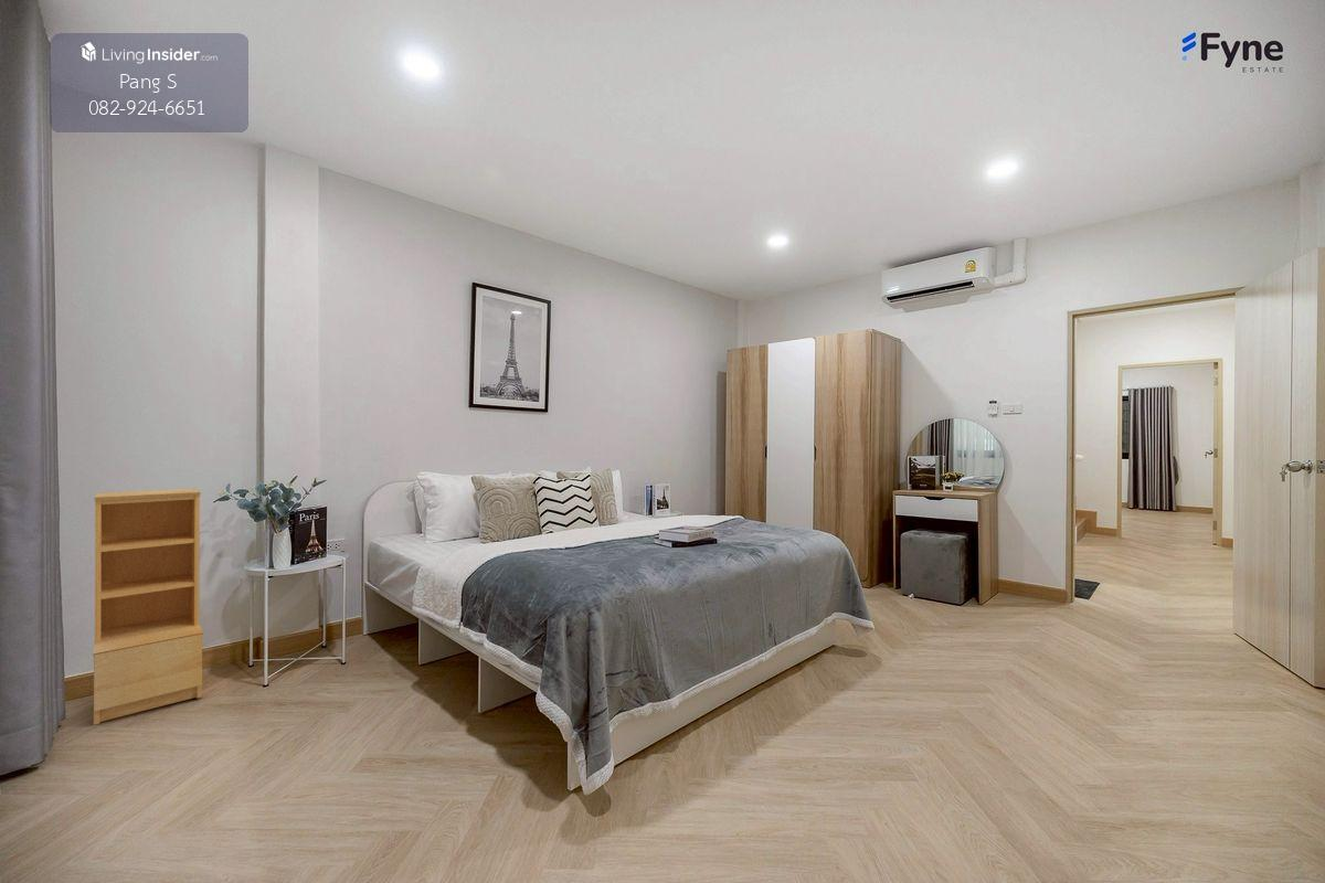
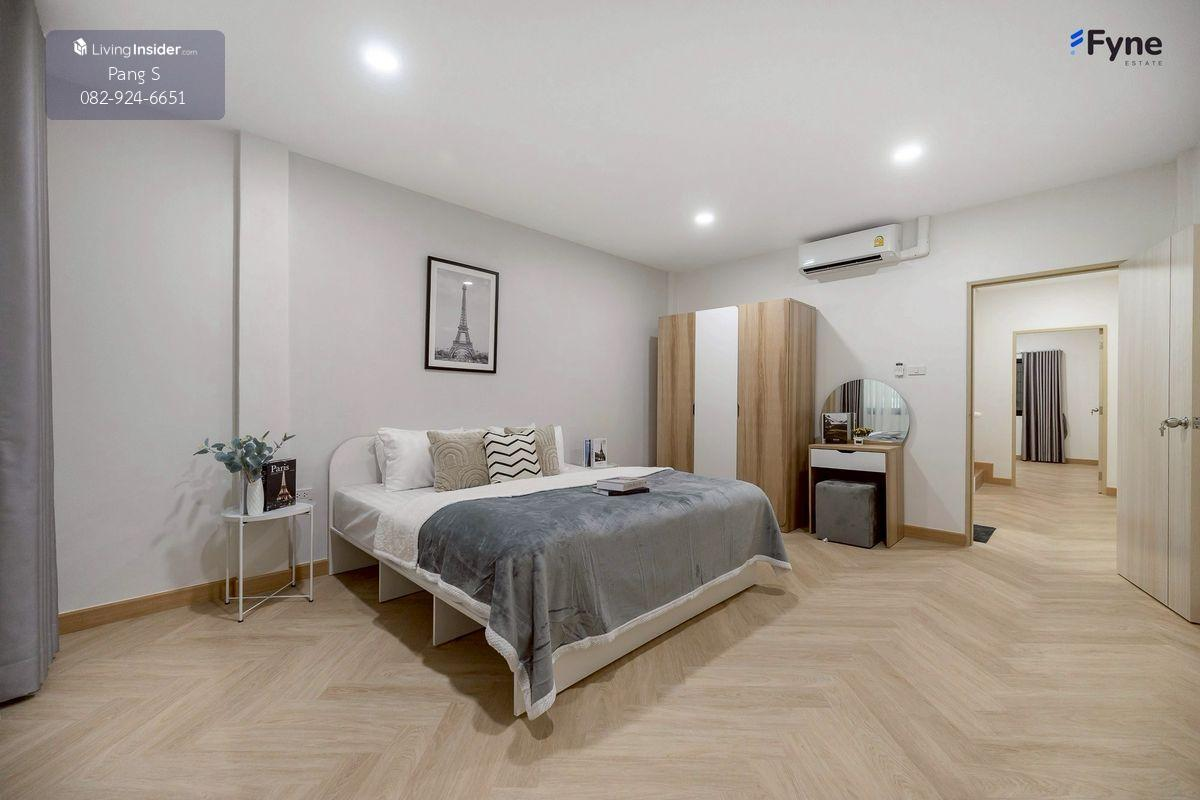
- bookshelf [92,488,204,726]
